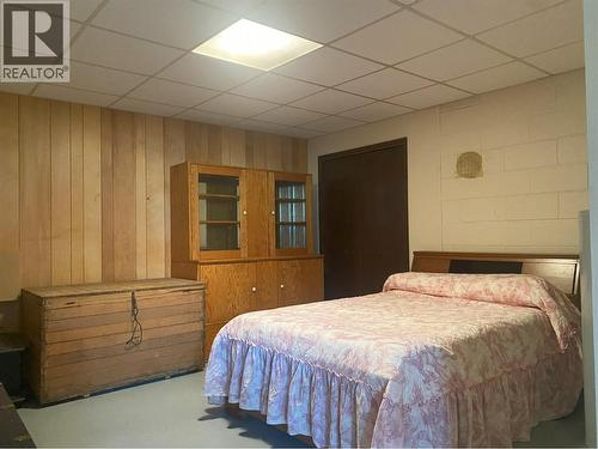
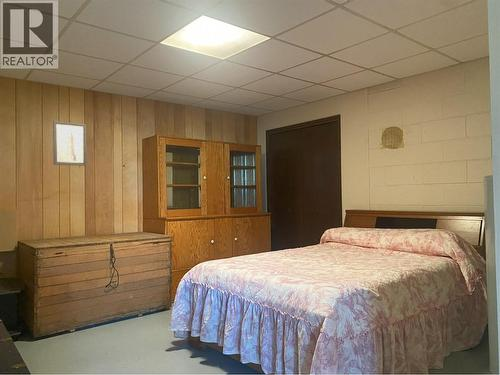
+ wall art [52,120,87,167]
